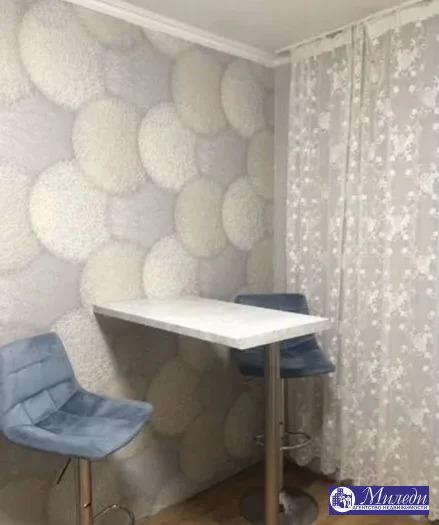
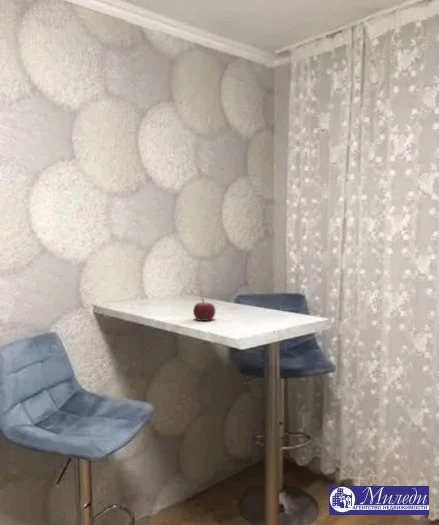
+ fruit [192,298,216,322]
